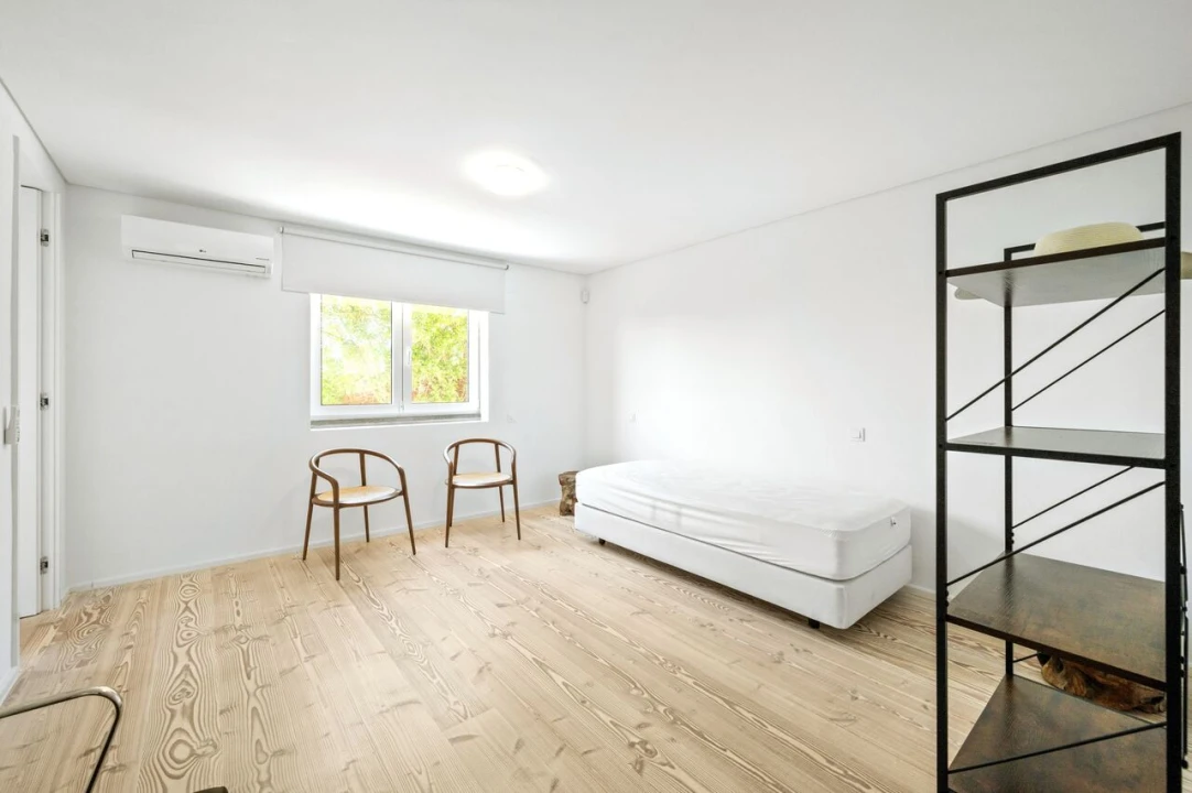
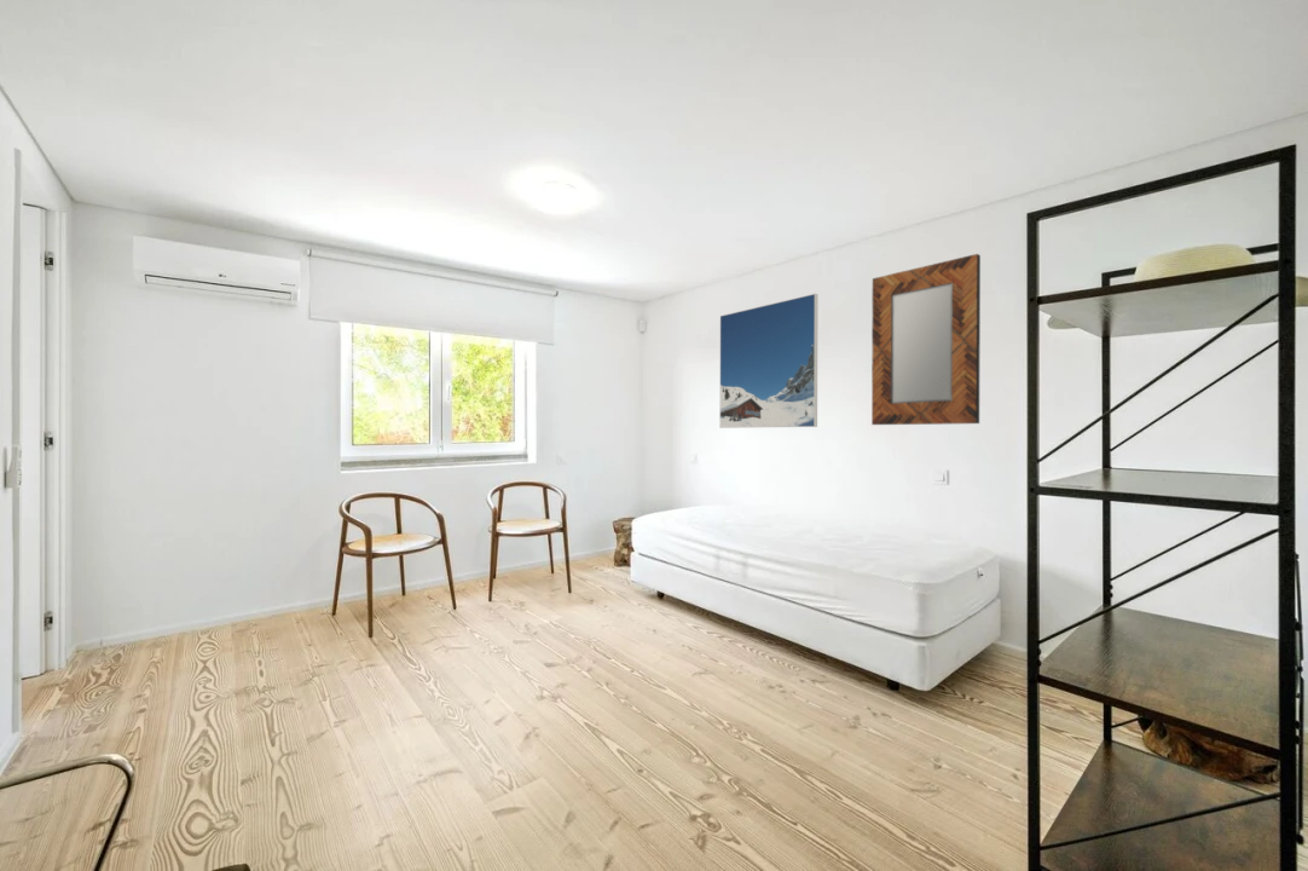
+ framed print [718,293,818,429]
+ home mirror [870,253,982,426]
